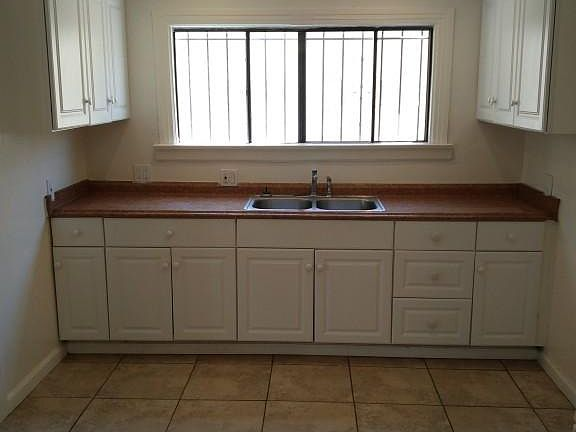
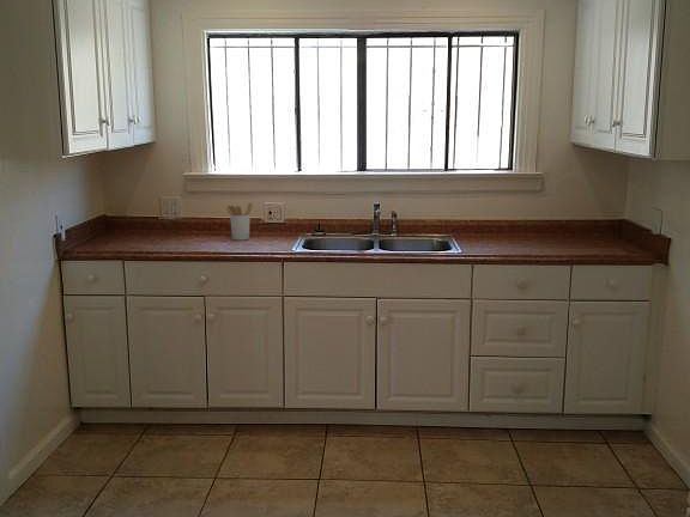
+ utensil holder [225,202,254,242]
